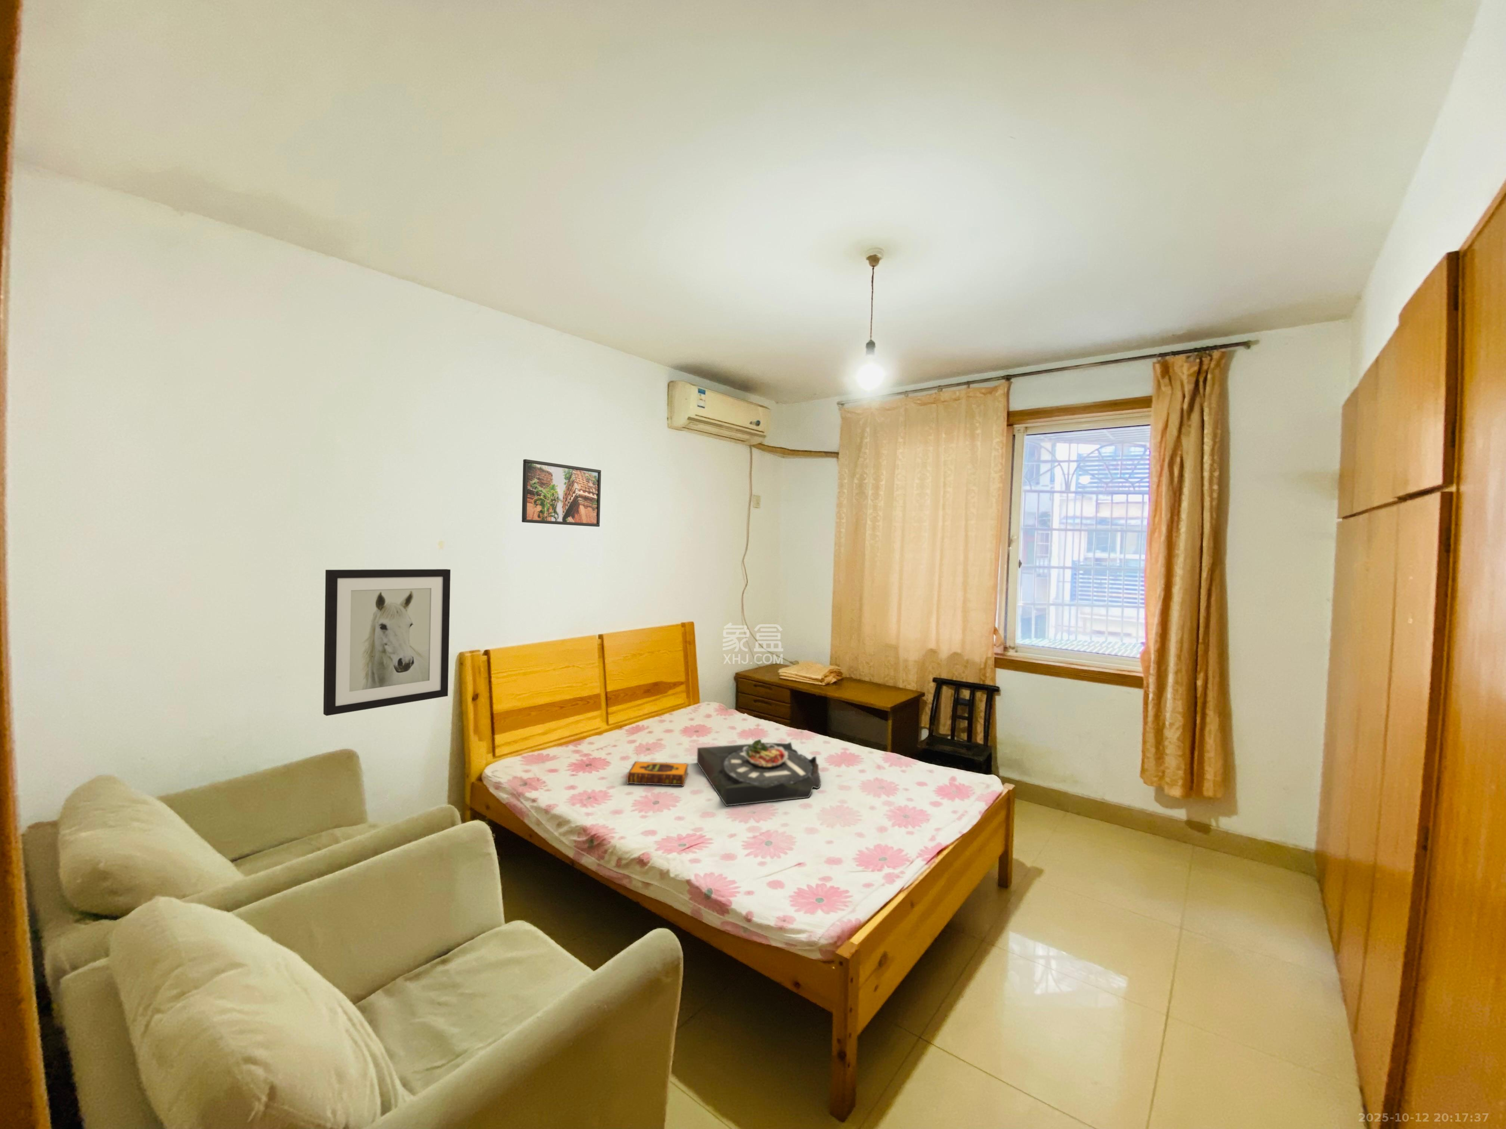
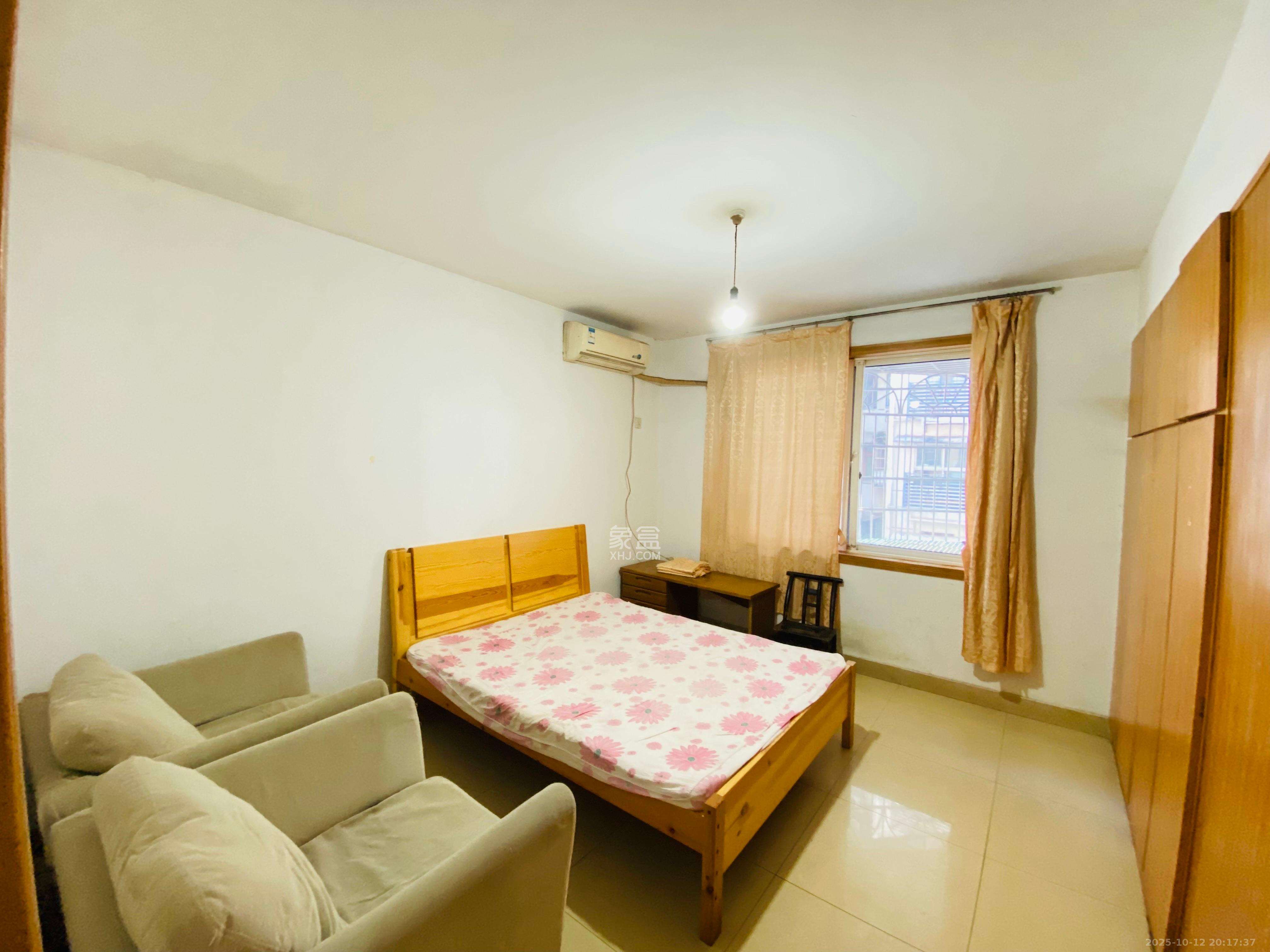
- hardback book [626,761,689,786]
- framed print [522,459,601,528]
- serving tray [696,739,822,806]
- wall art [323,568,451,716]
